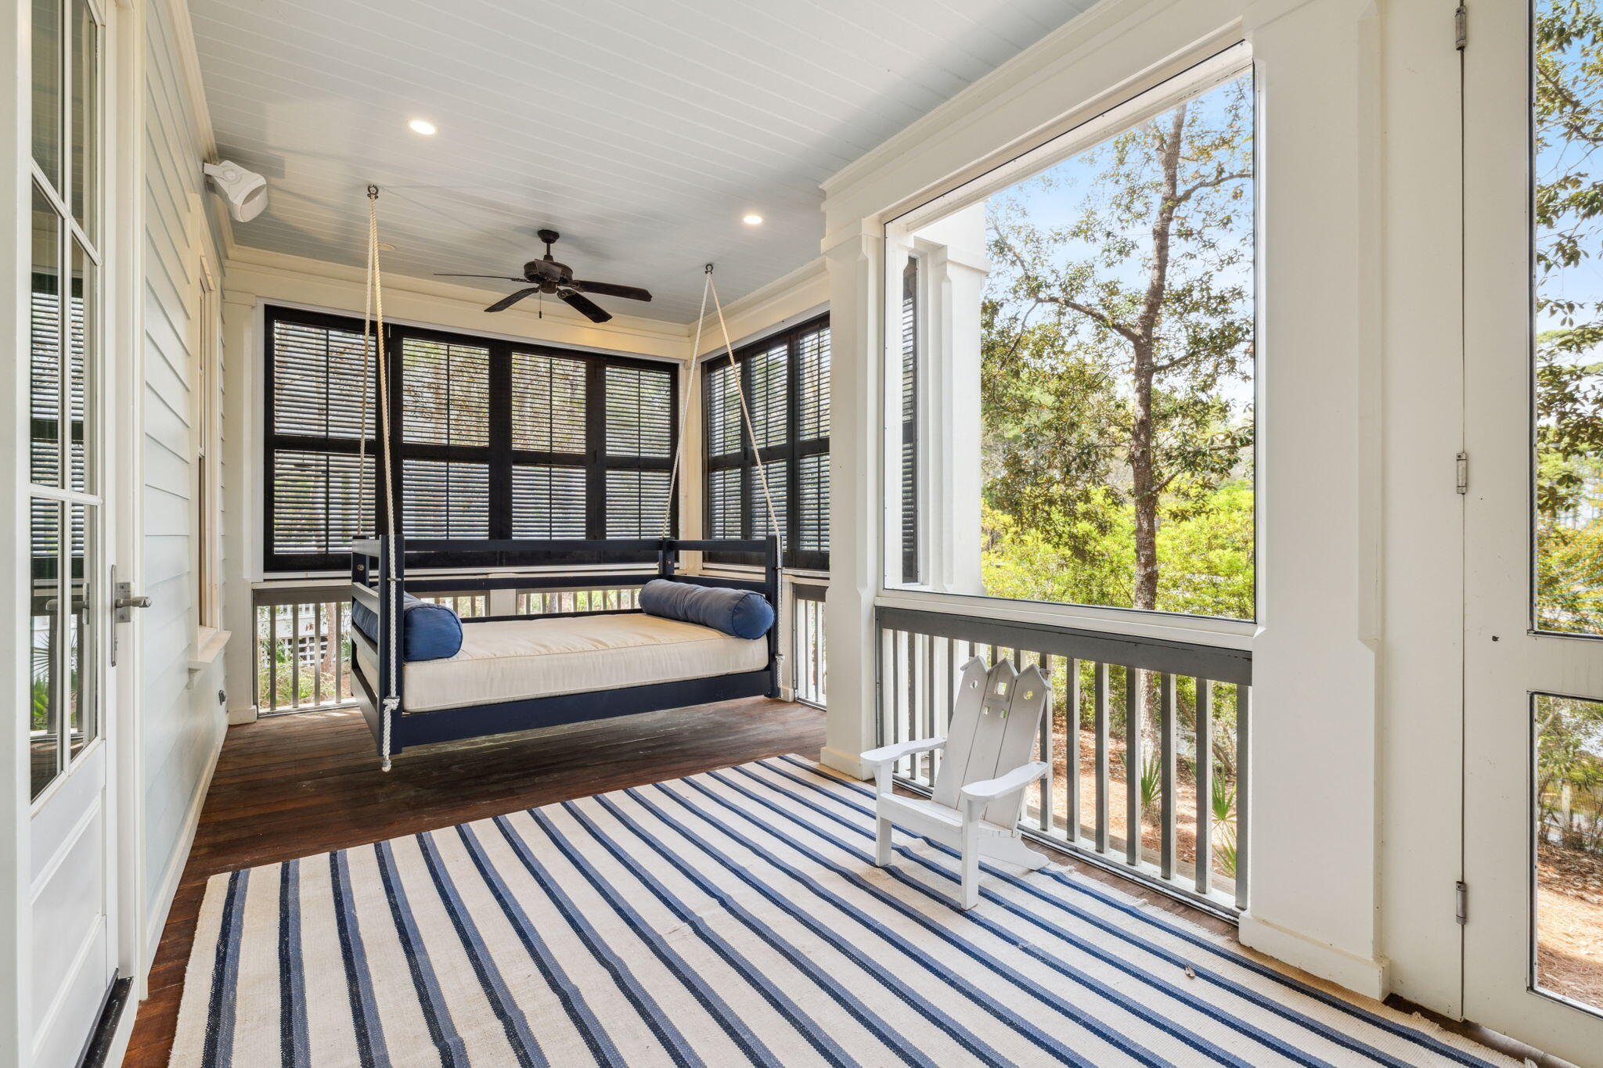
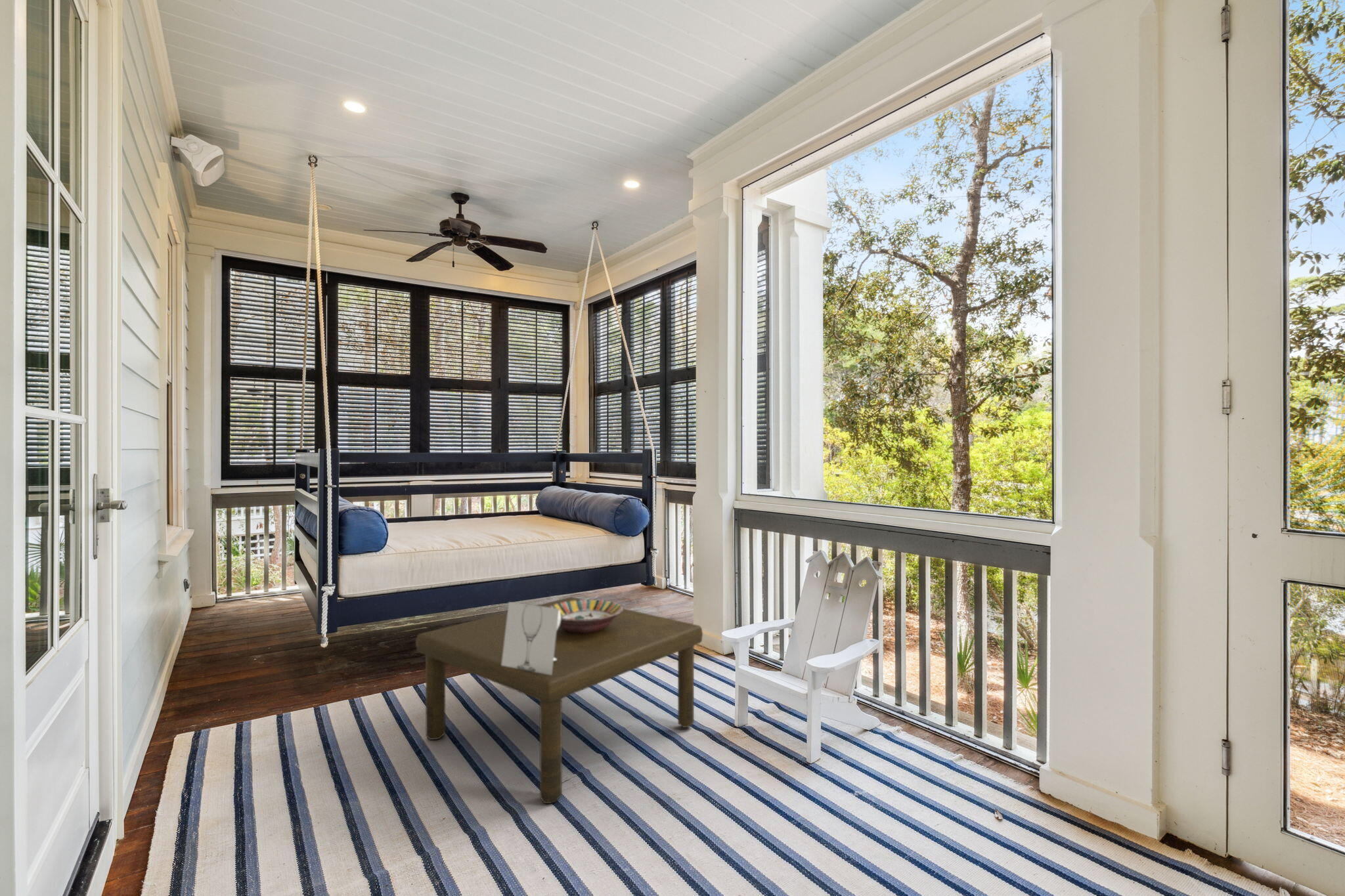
+ glass [502,601,561,675]
+ coffee table [415,596,703,804]
+ serving bowl [549,599,624,633]
